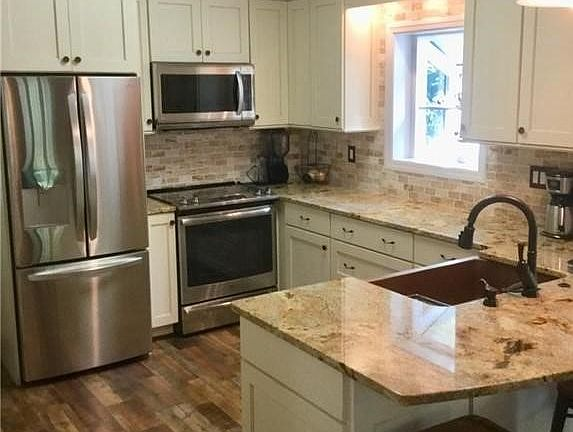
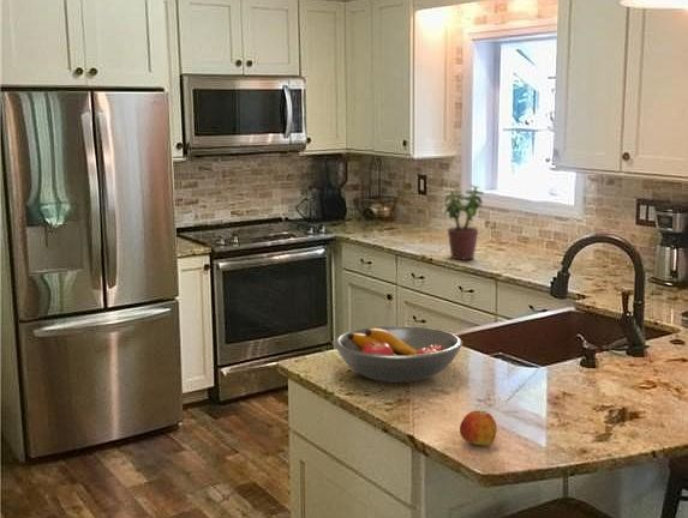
+ potted plant [439,183,485,260]
+ apple [459,409,498,447]
+ fruit bowl [333,325,463,384]
